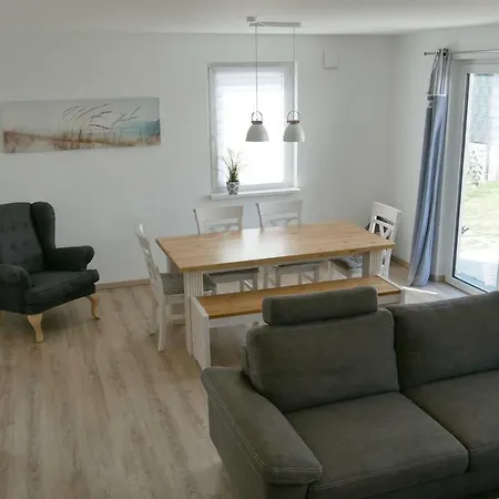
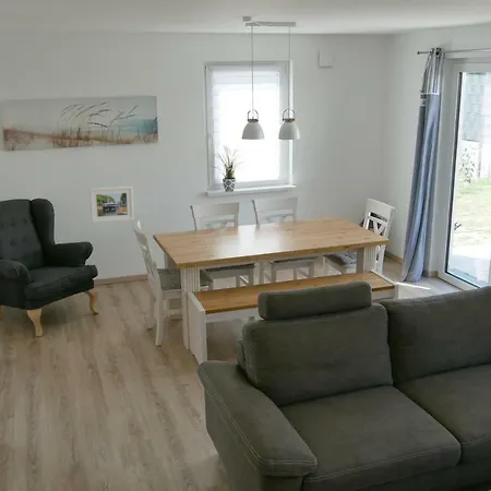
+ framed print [88,185,135,224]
